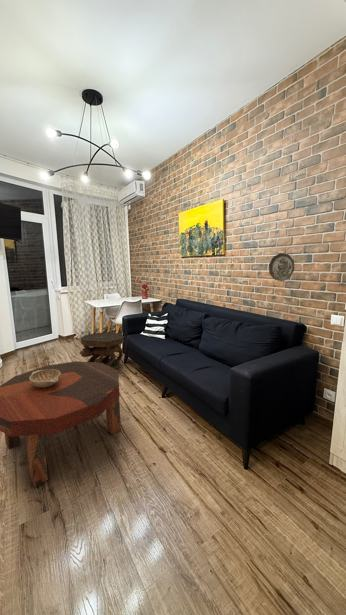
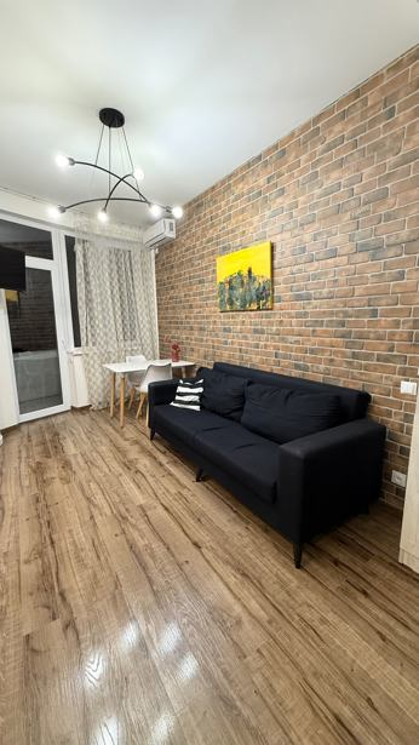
- decorative plate [268,252,295,282]
- decorative bowl [29,369,61,388]
- side table [78,331,125,370]
- coffee table [0,360,122,488]
